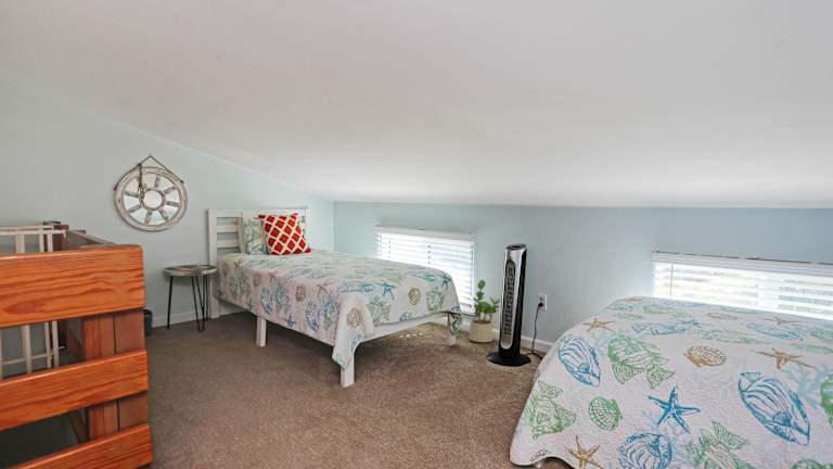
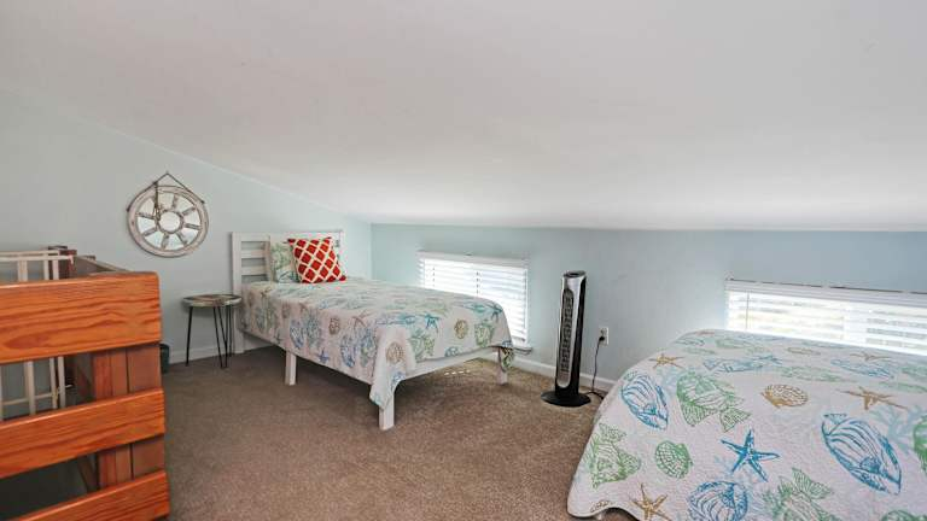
- potted plant [467,279,502,343]
